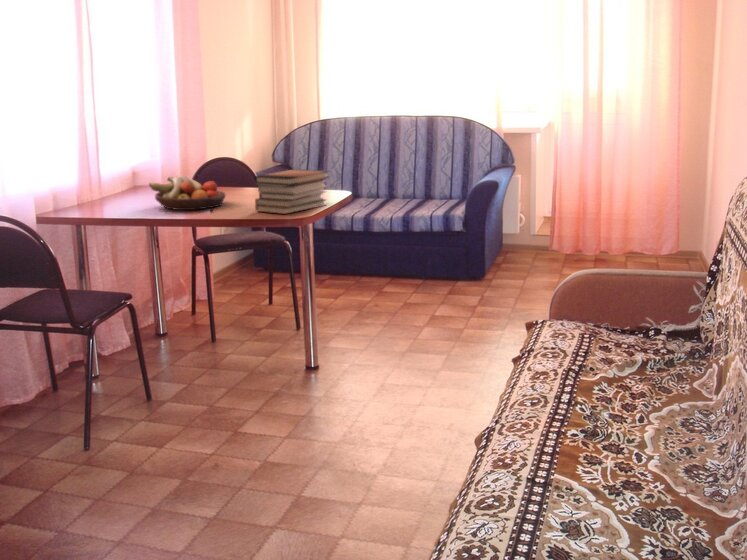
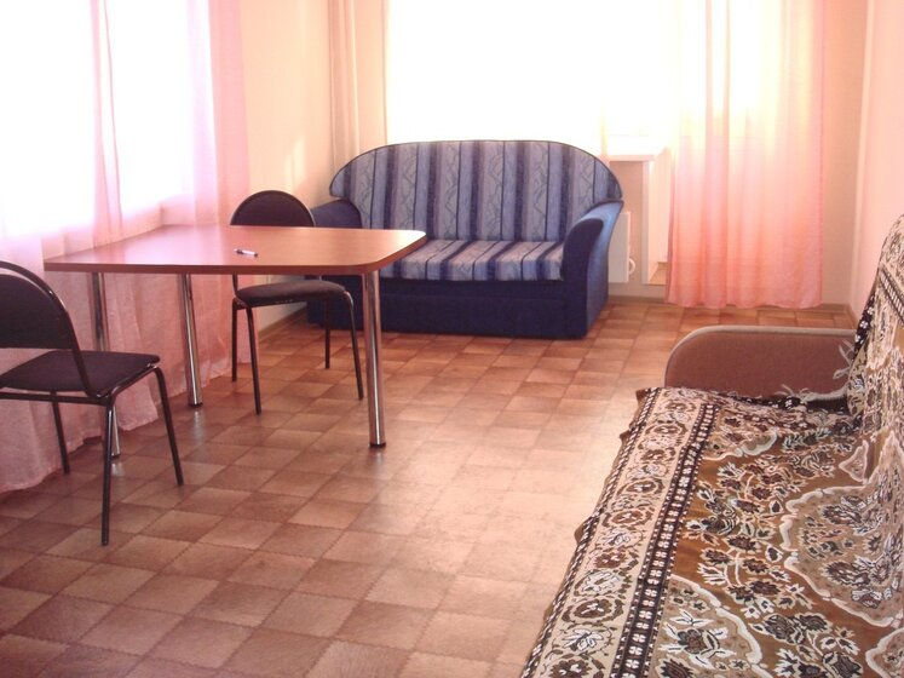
- fruit bowl [148,174,226,211]
- book stack [253,168,331,215]
